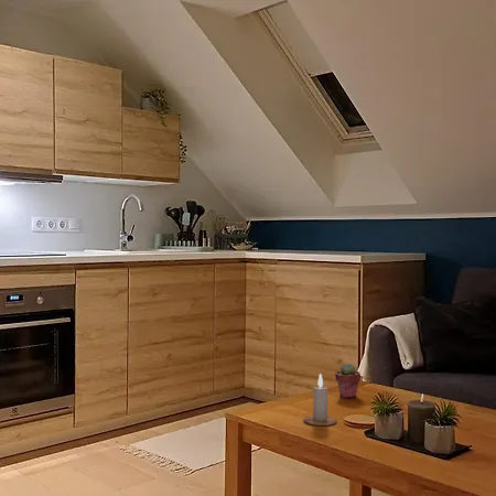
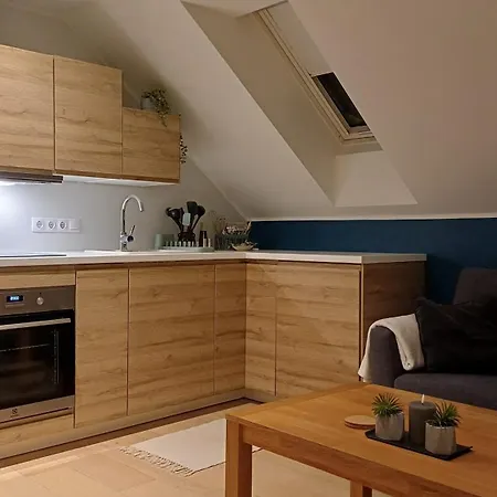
- potted succulent [334,363,362,399]
- candle [303,373,338,427]
